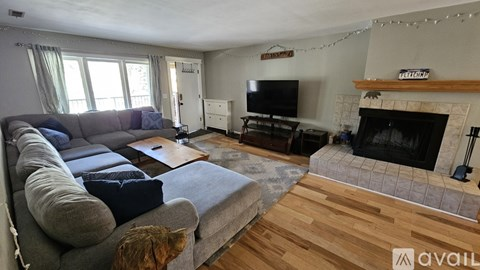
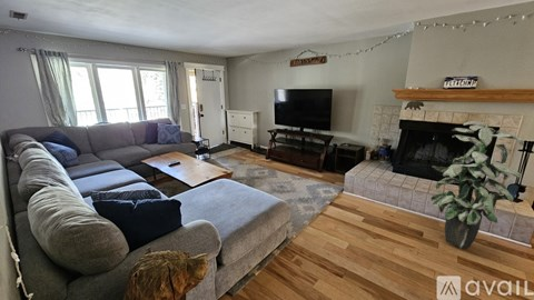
+ indoor plant [429,120,525,250]
